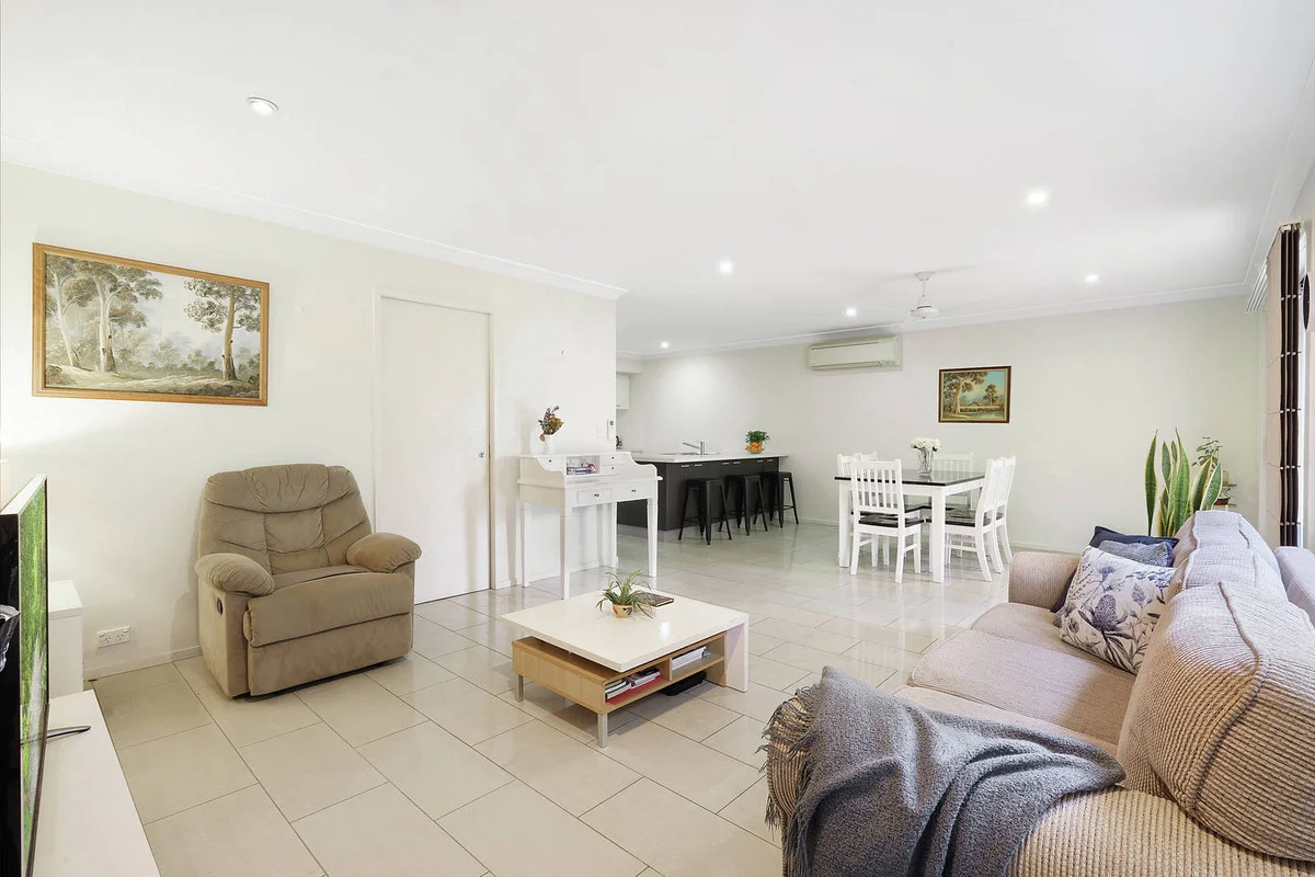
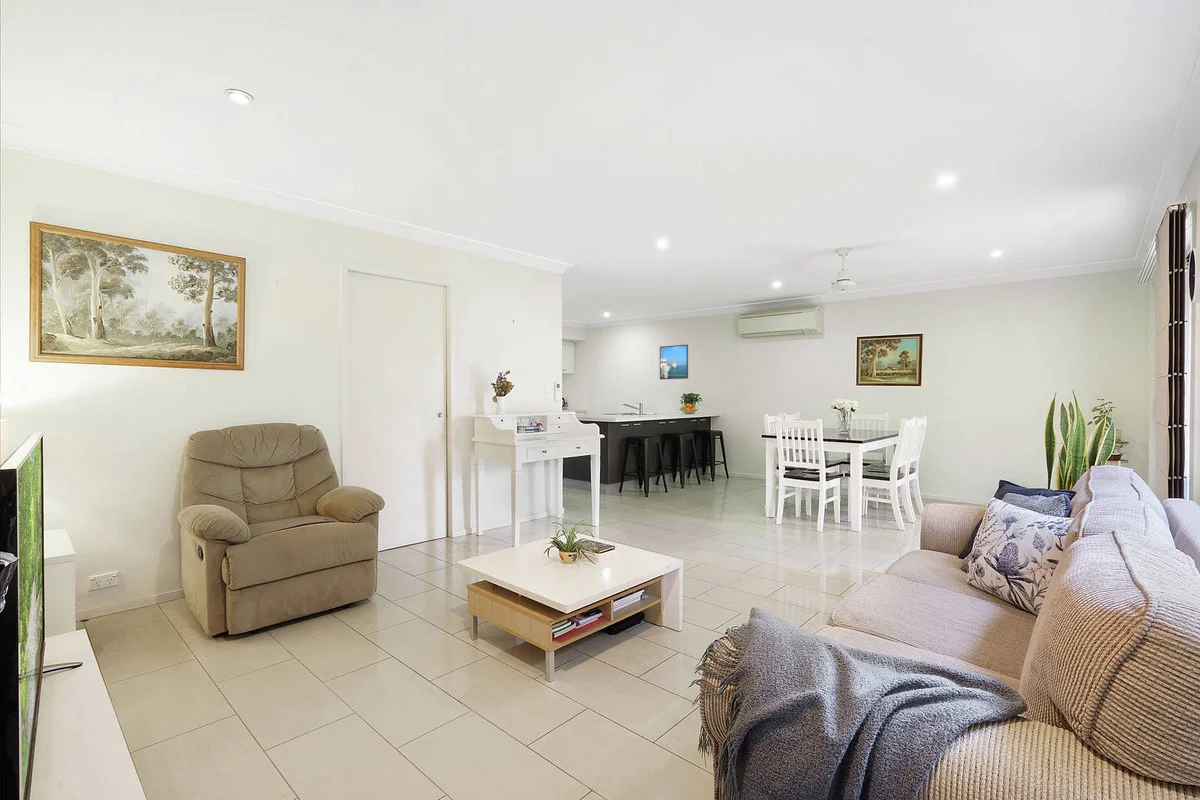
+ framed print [659,344,689,380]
